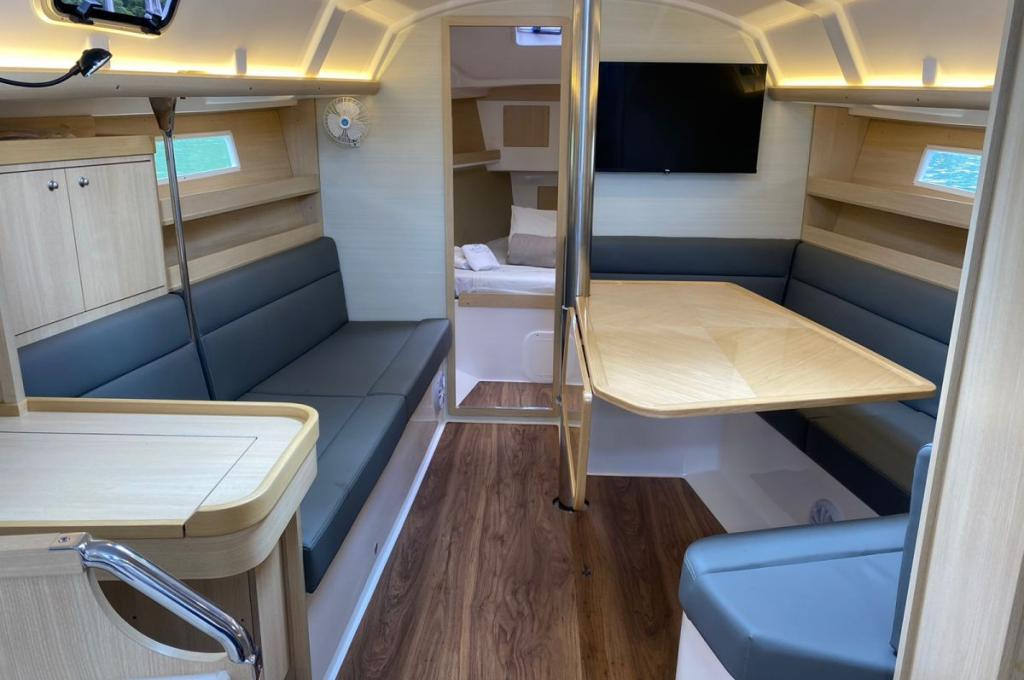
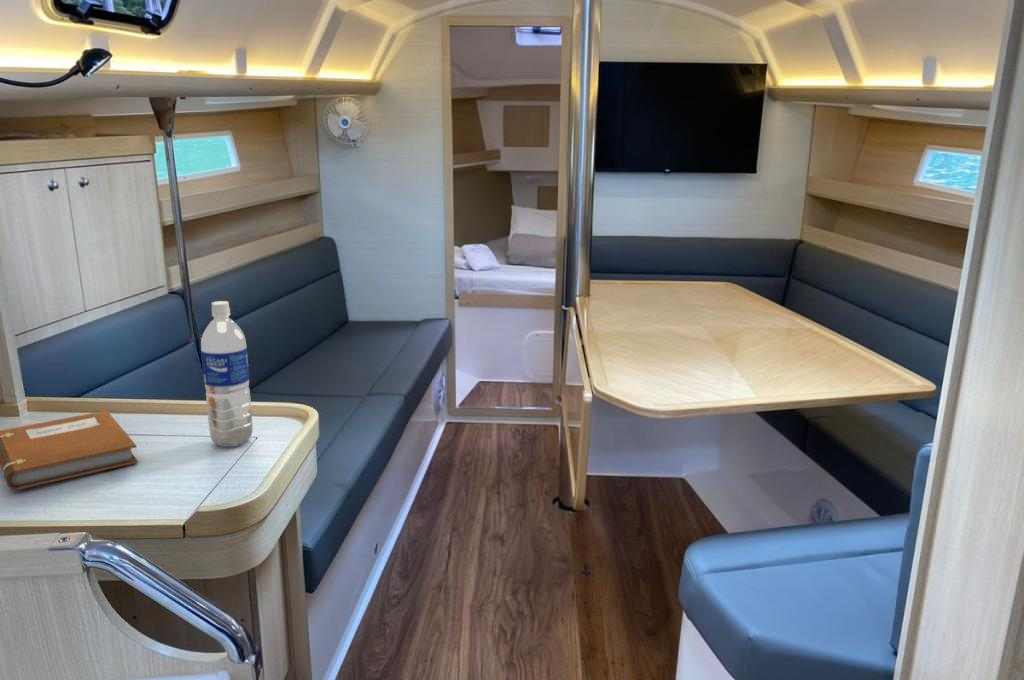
+ water bottle [200,300,253,448]
+ notebook [0,409,139,491]
